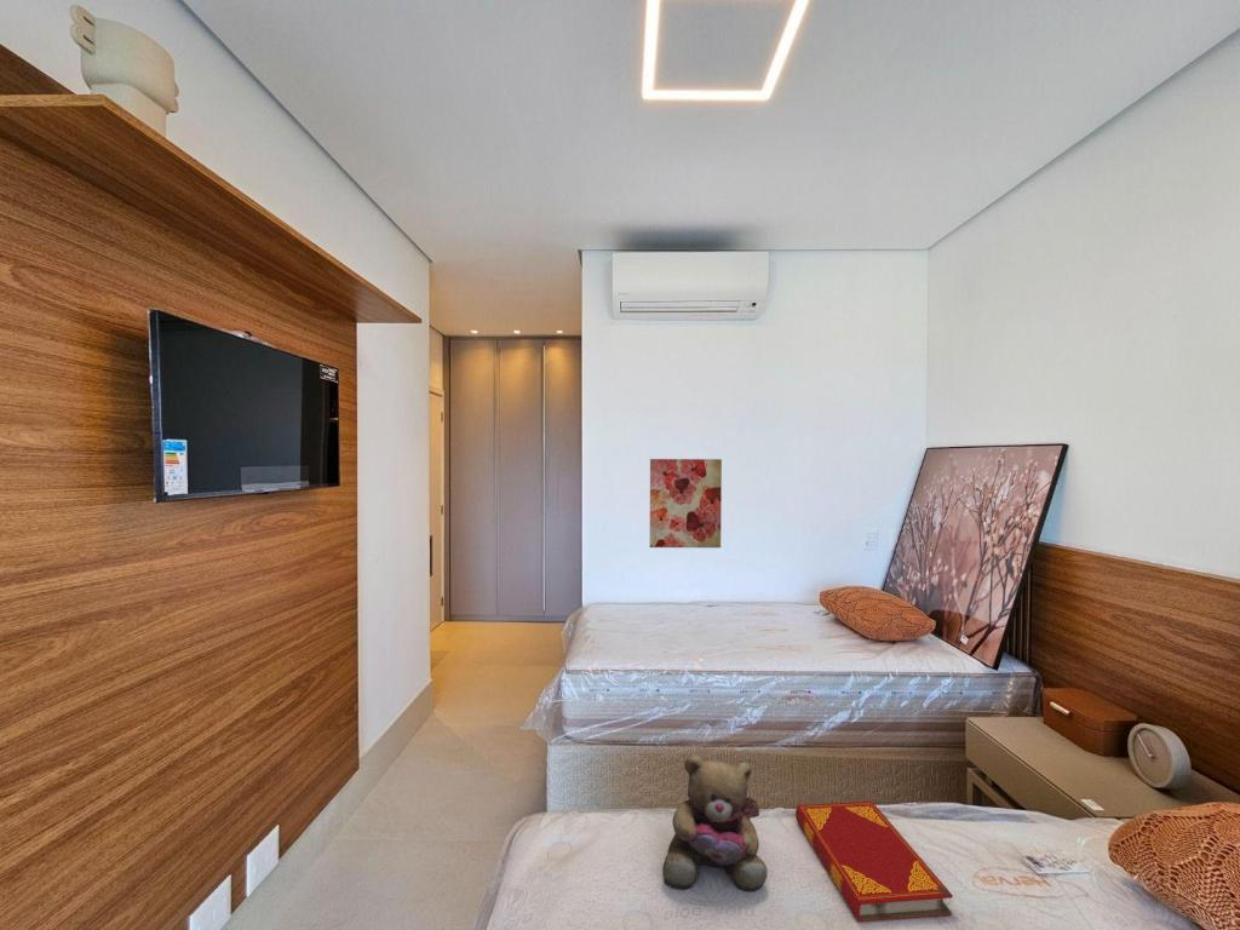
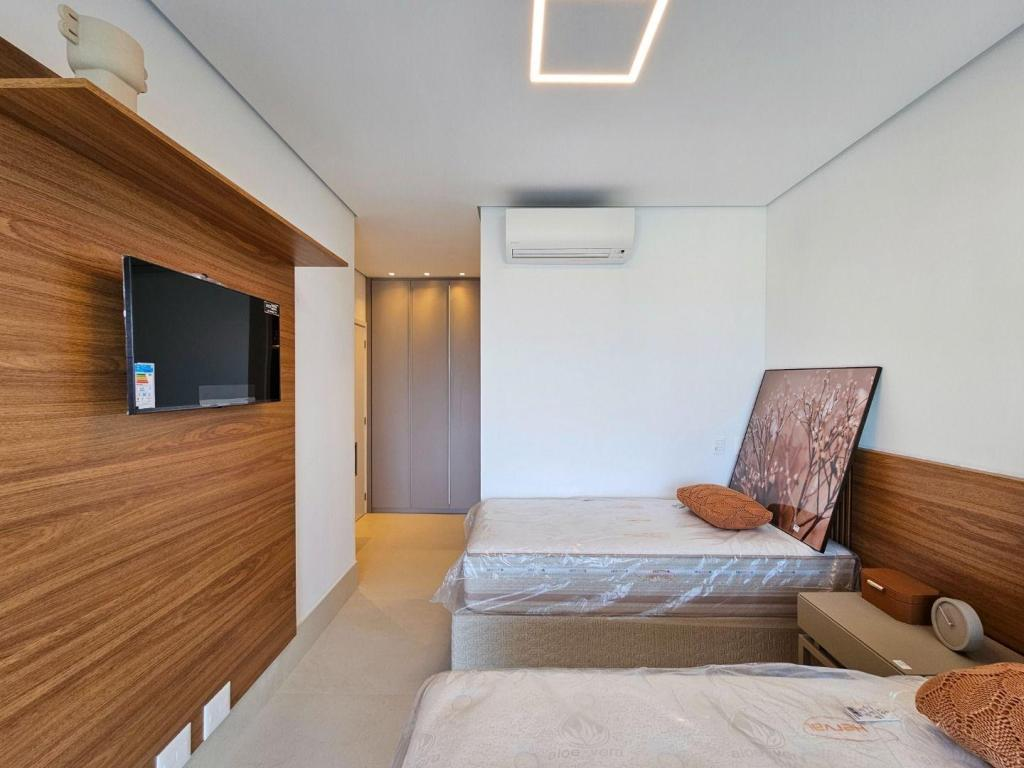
- teddy bear [661,753,769,894]
- hardback book [794,800,954,923]
- wall art [649,458,723,549]
